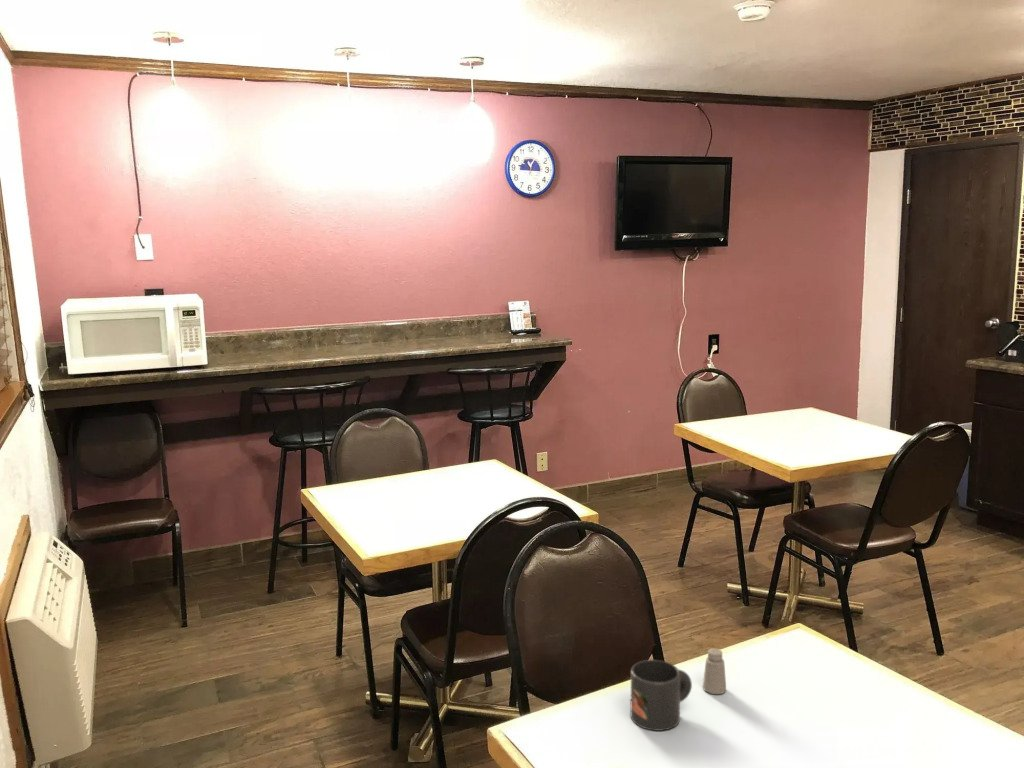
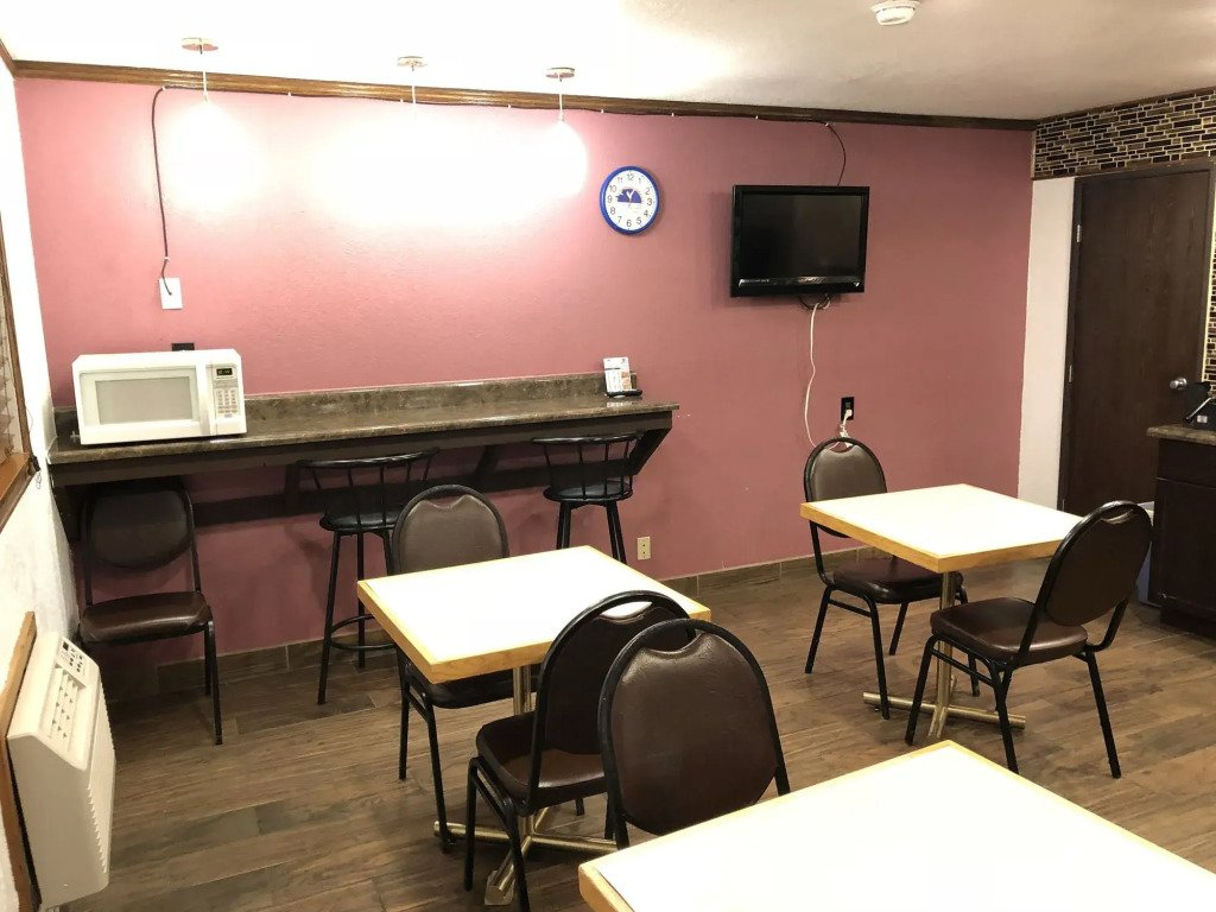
- saltshaker [702,647,727,695]
- mug [630,659,693,732]
